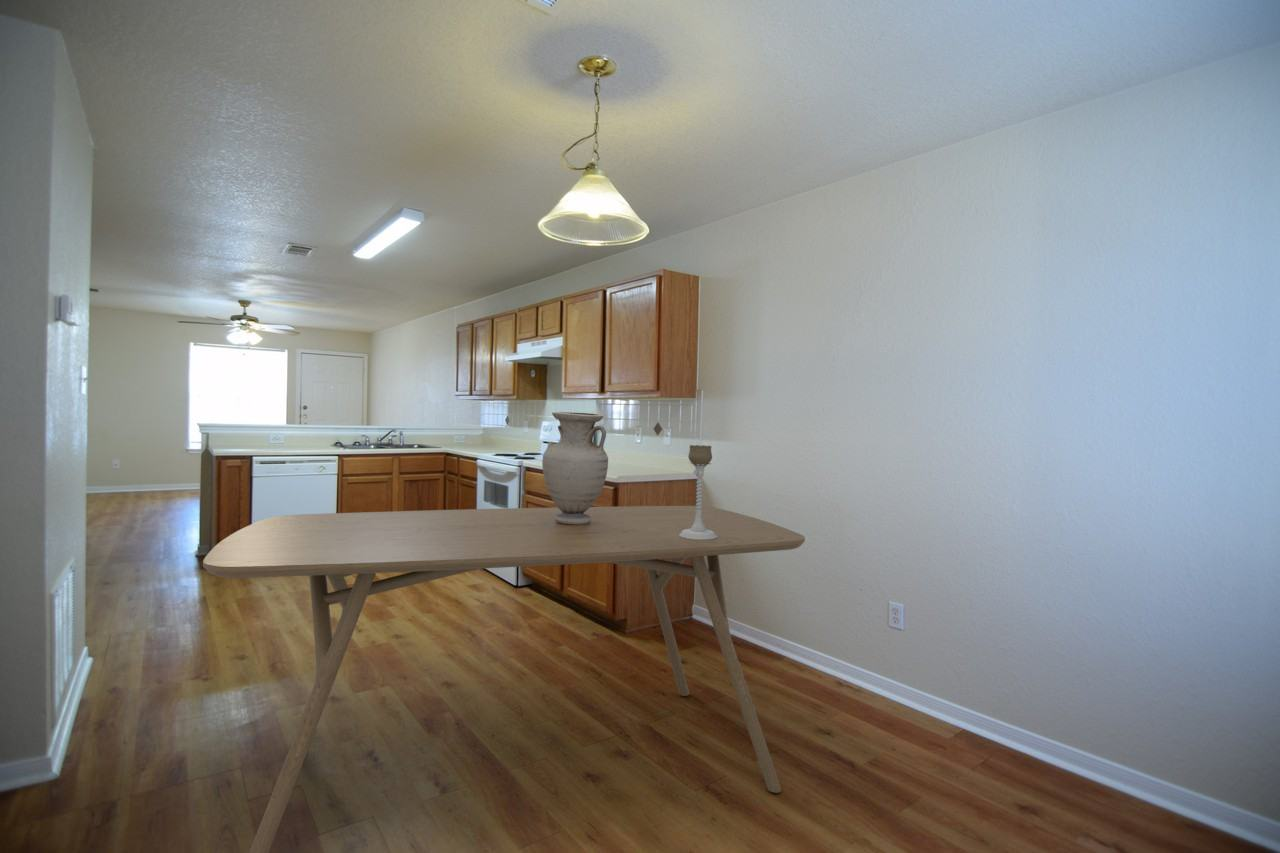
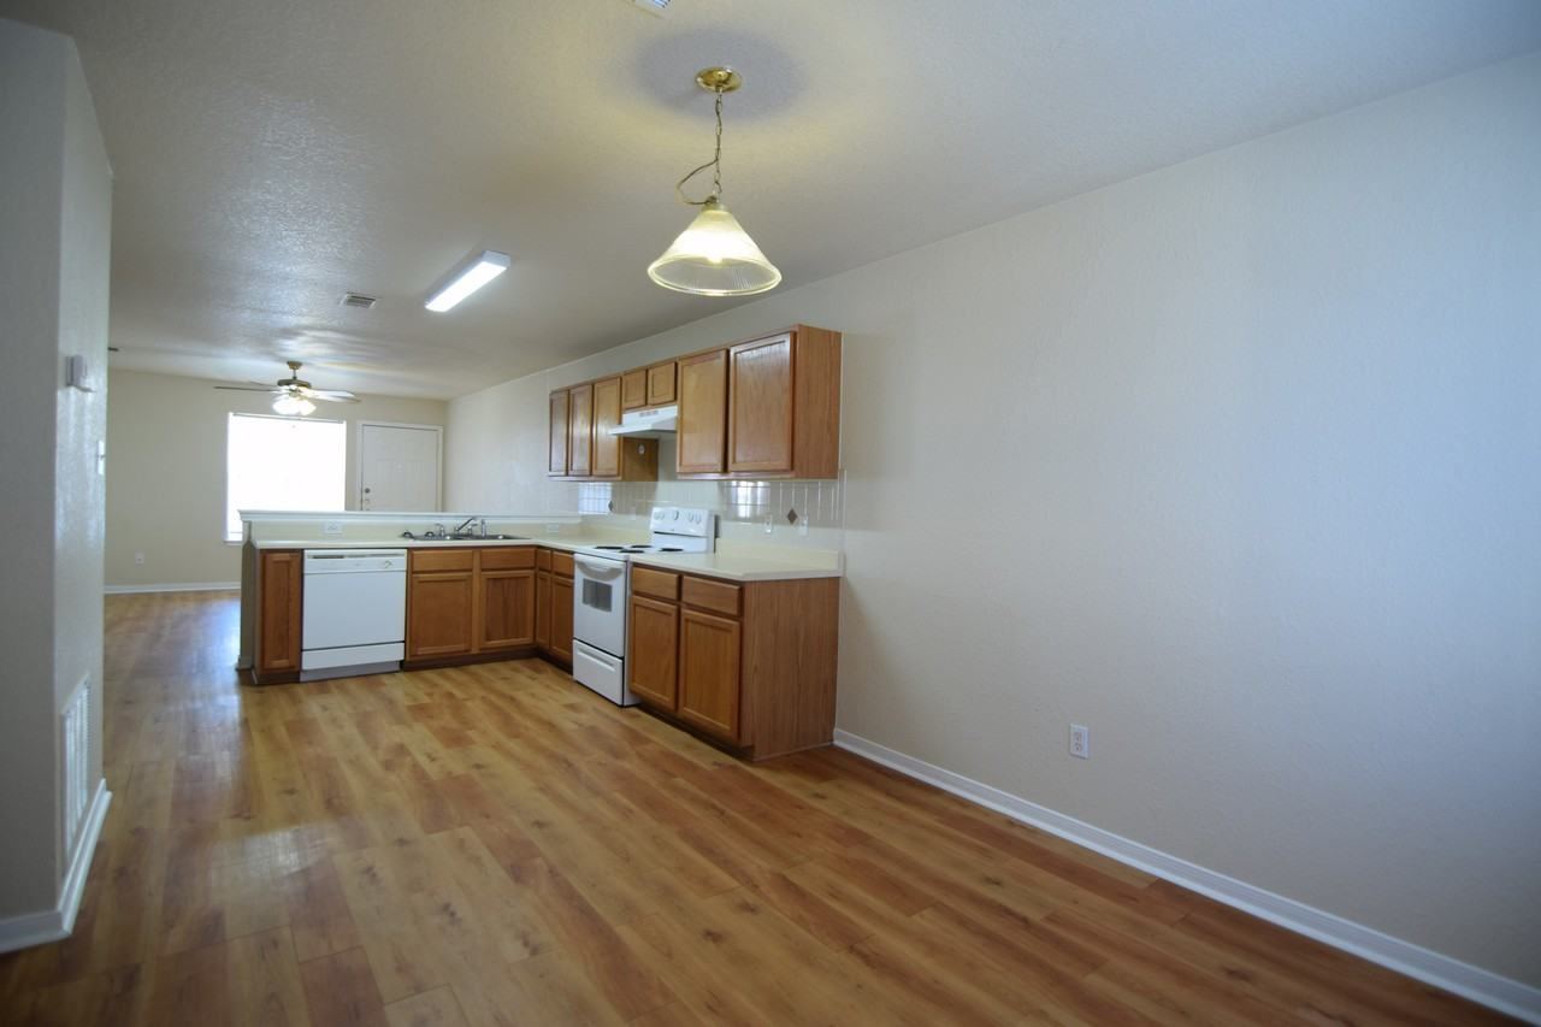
- vase [541,411,609,525]
- dining table [202,505,806,853]
- candle holder [679,444,717,540]
